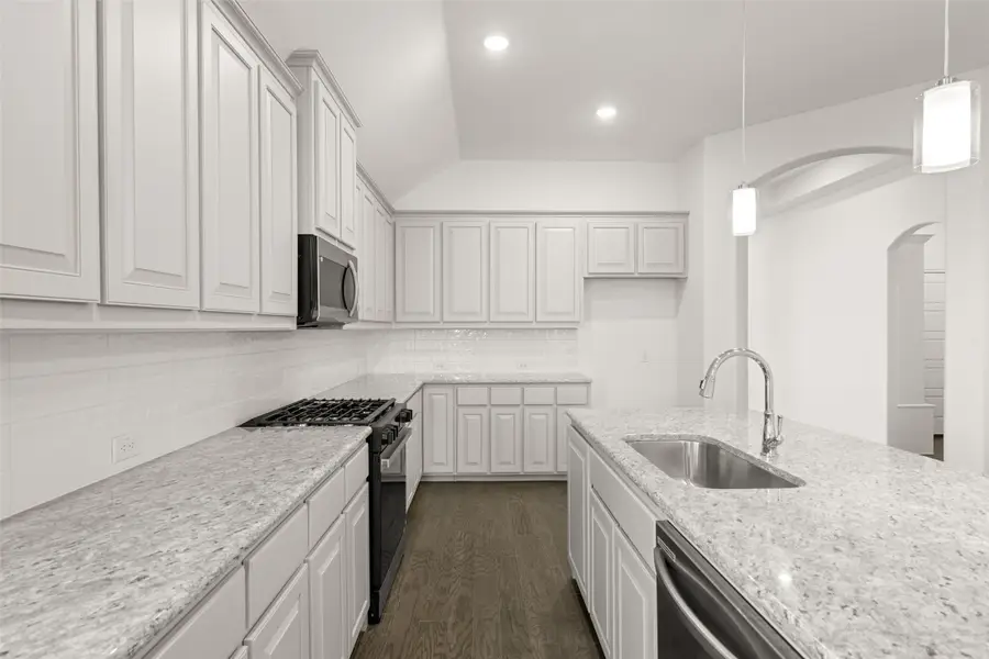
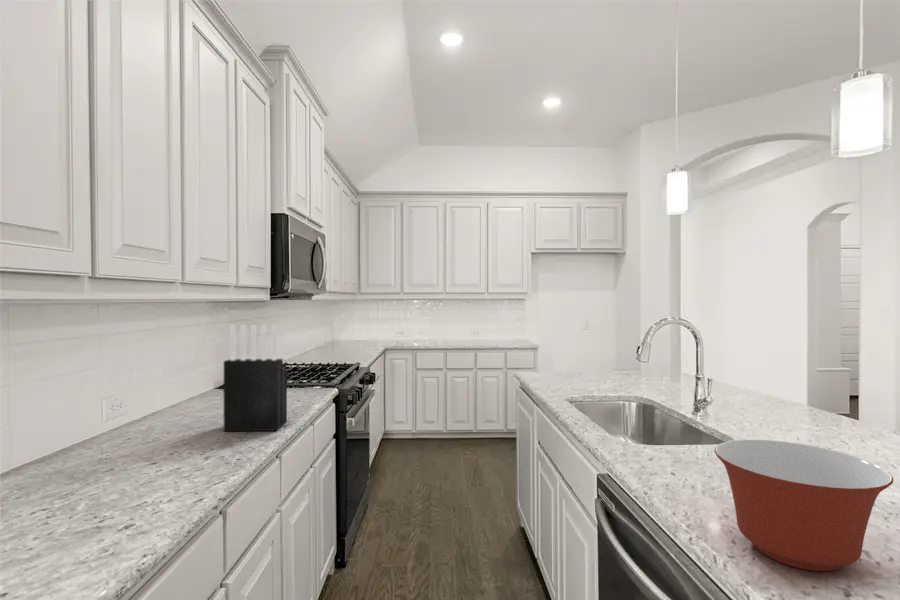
+ mixing bowl [713,439,894,572]
+ knife block [223,324,288,432]
